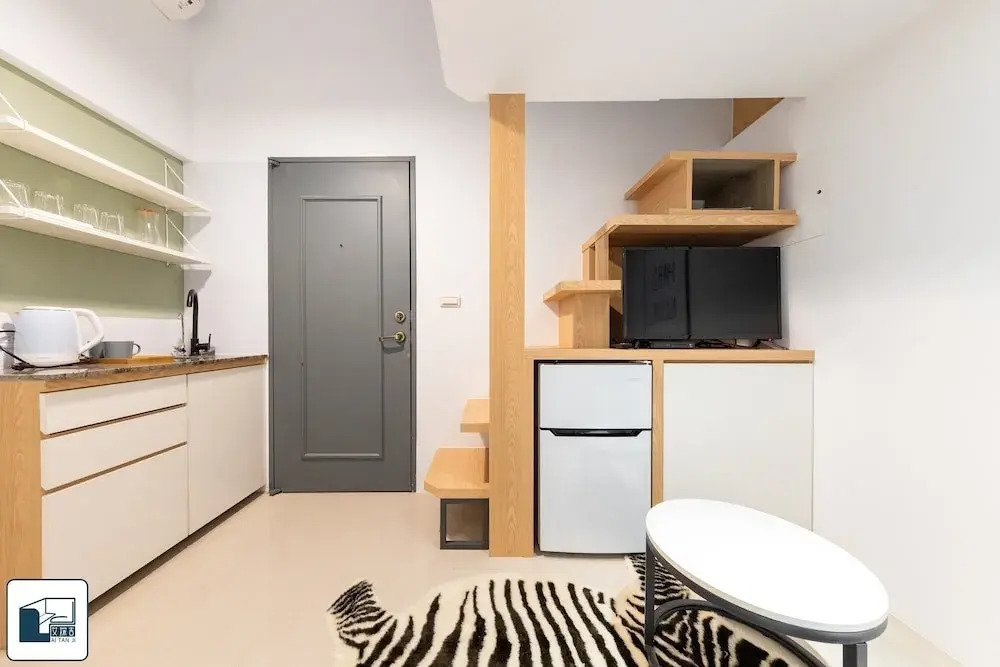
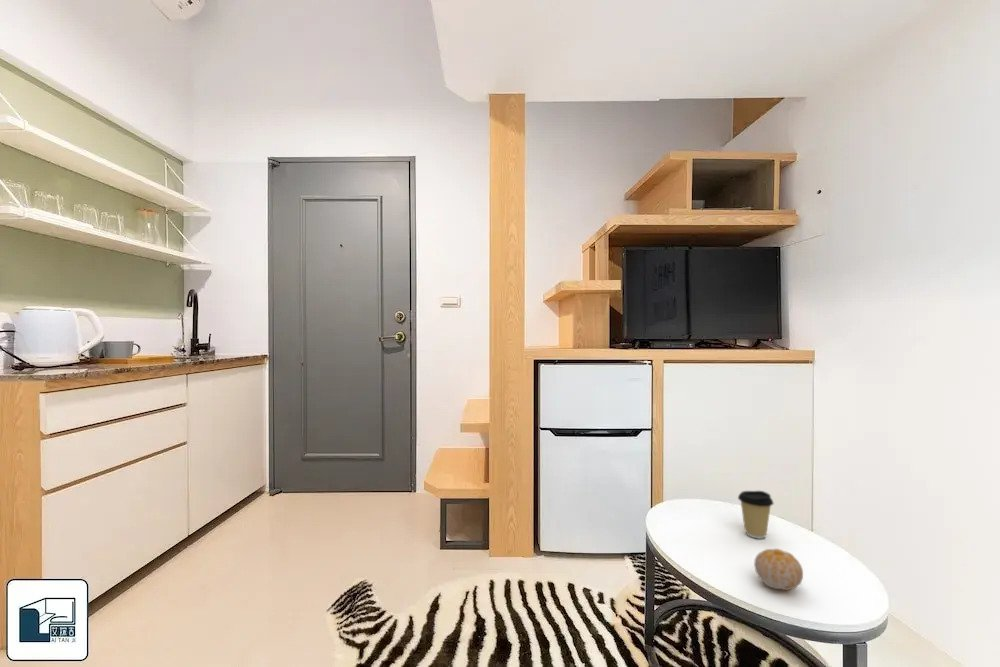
+ fruit [753,548,804,591]
+ coffee cup [737,490,775,540]
